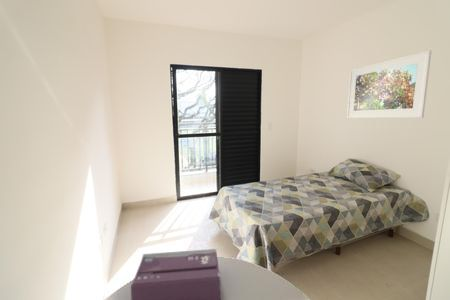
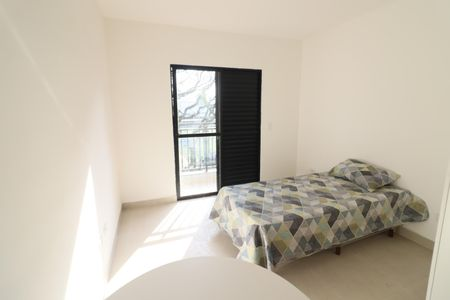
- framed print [346,50,432,119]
- tissue box [130,248,221,300]
